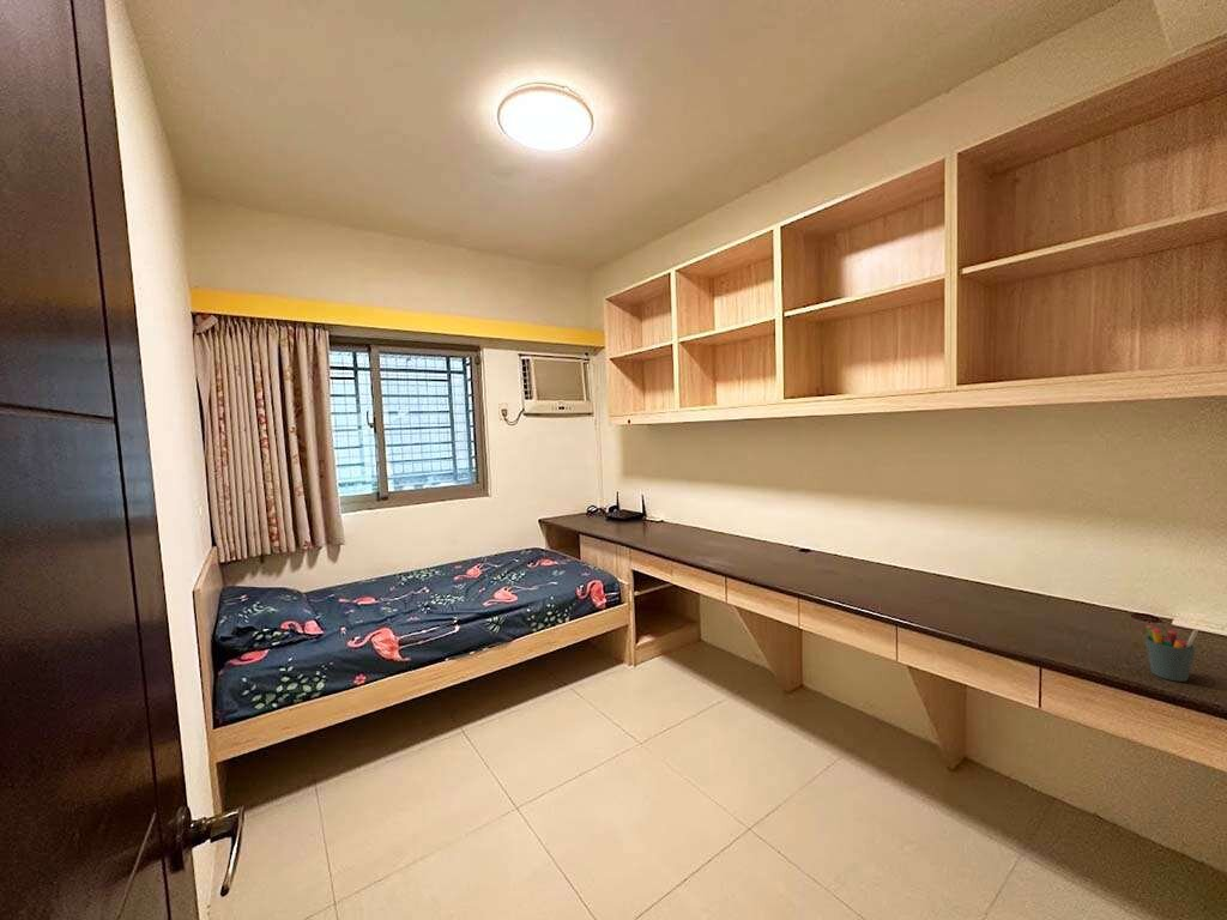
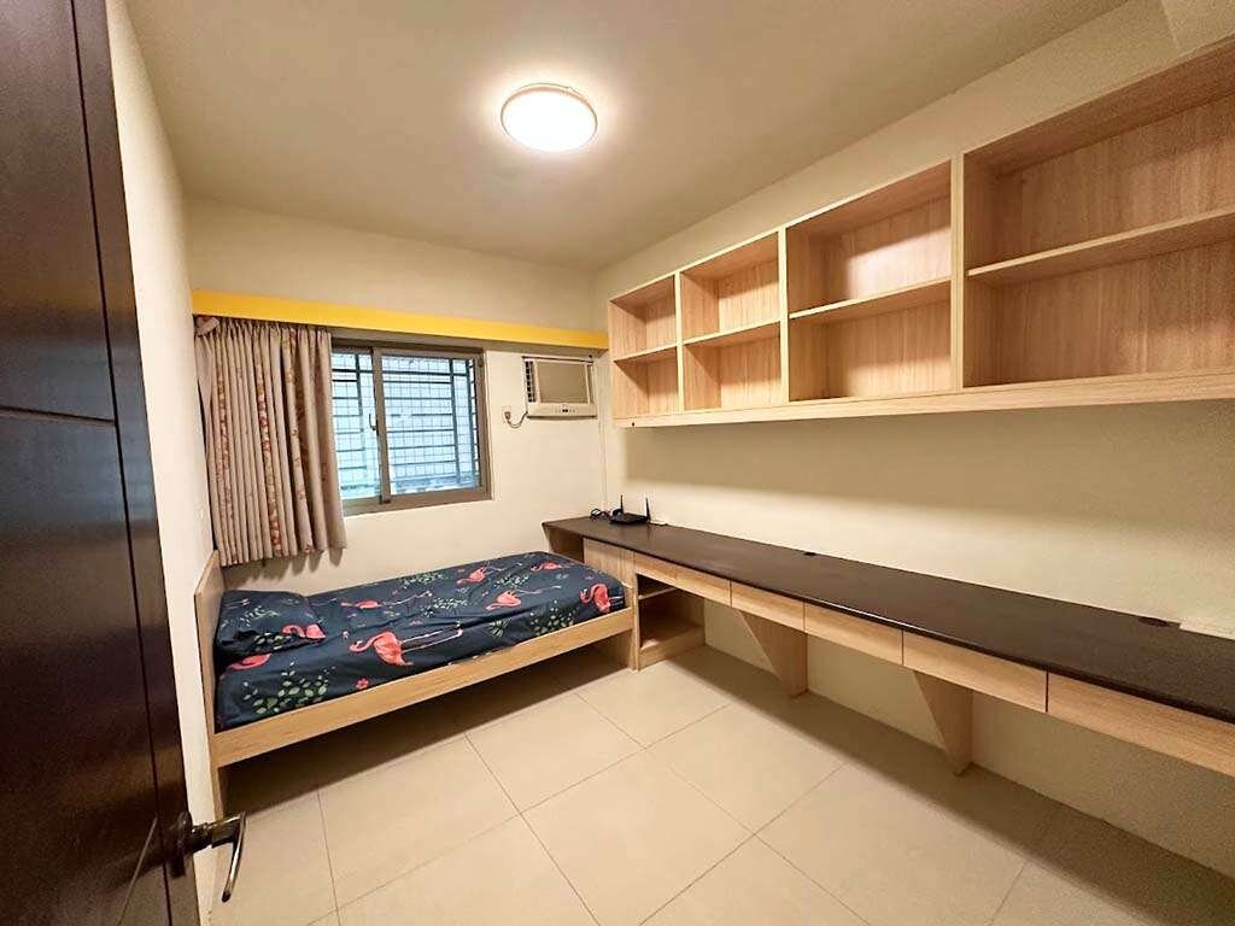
- pen holder [1143,624,1199,683]
